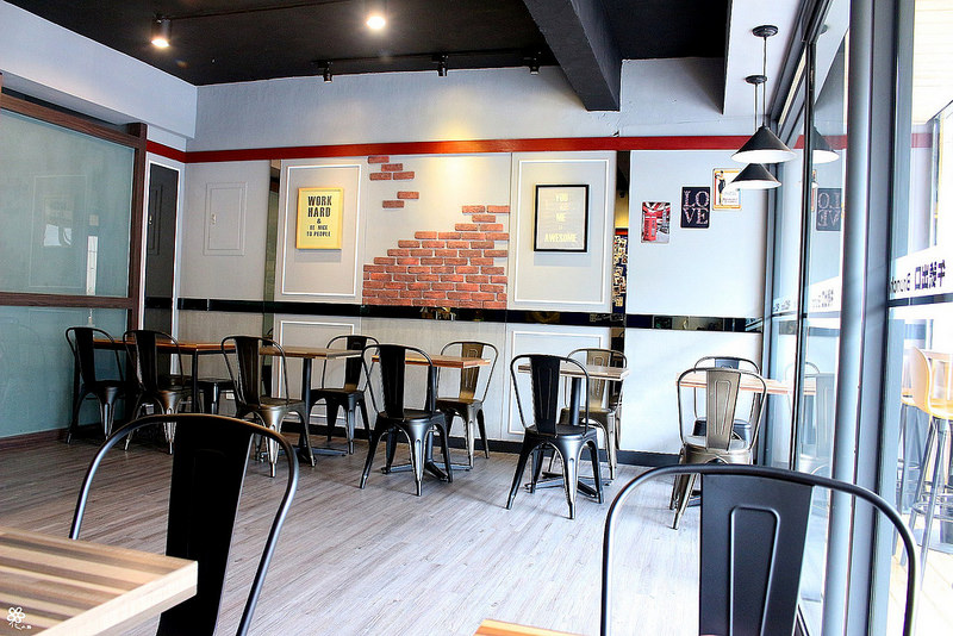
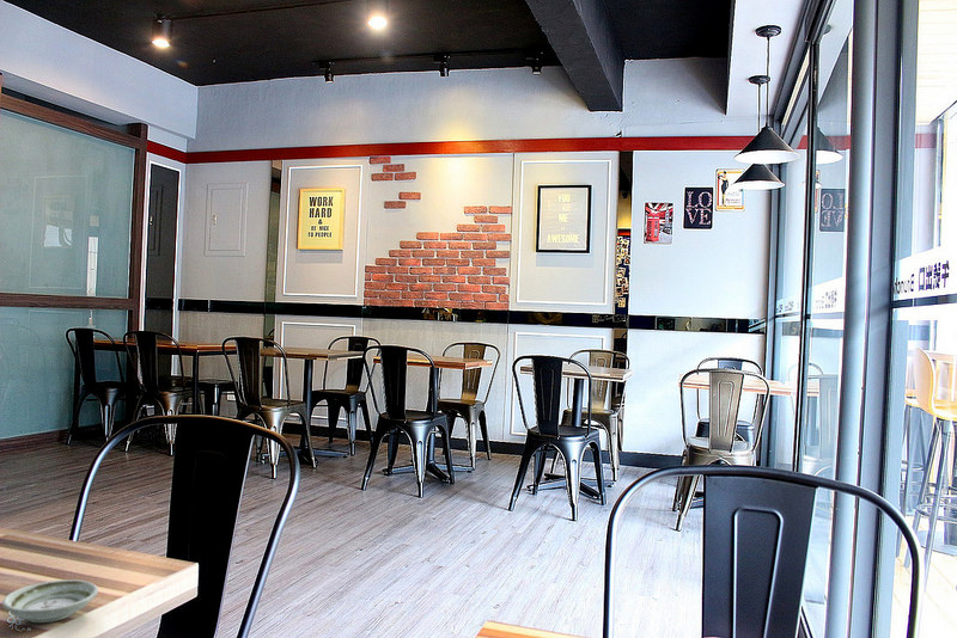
+ saucer [1,578,99,624]
